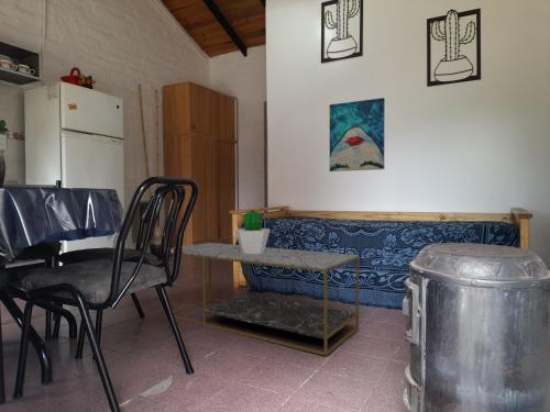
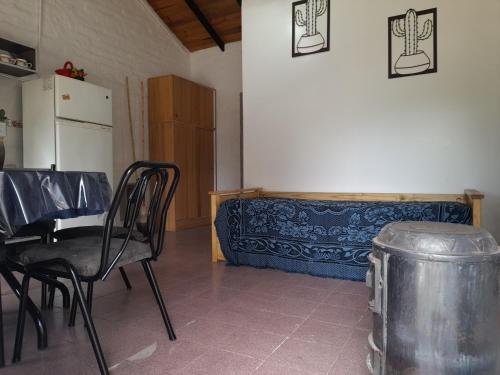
- potted cactus [234,209,271,254]
- coffee table [163,242,360,357]
- wall art [329,97,386,172]
